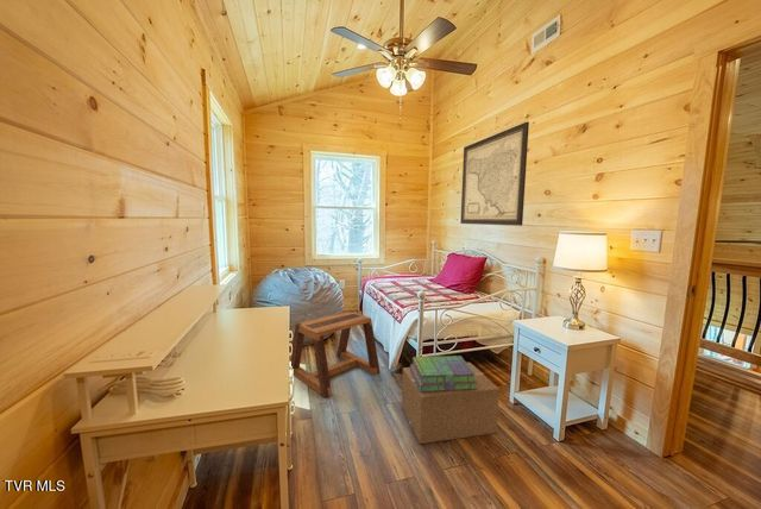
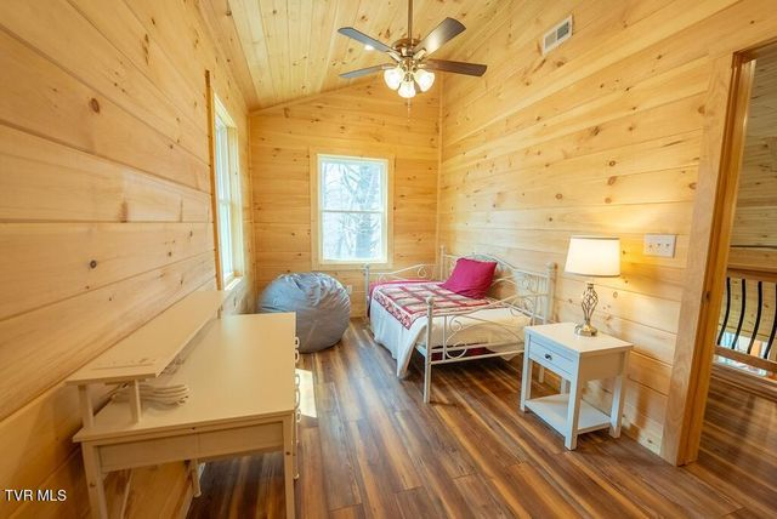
- stool [290,309,382,398]
- cardboard box [401,362,501,445]
- wall art [459,120,530,227]
- stack of books [409,354,478,391]
